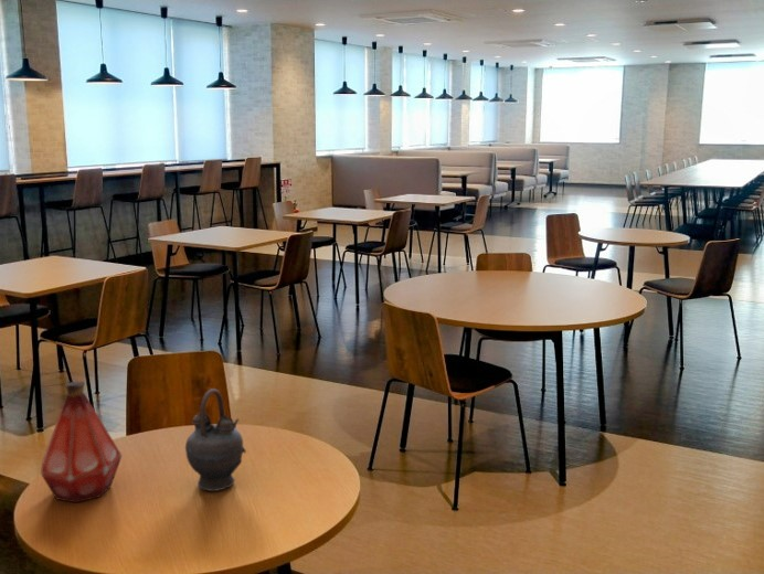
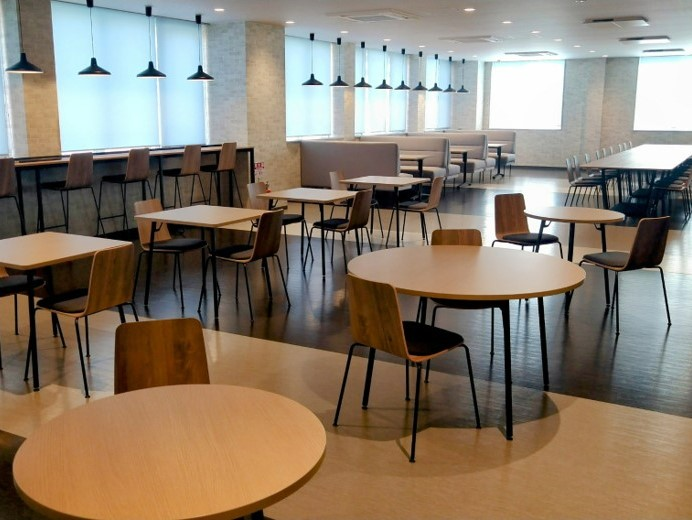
- bottle [40,380,123,503]
- teapot [184,387,247,492]
